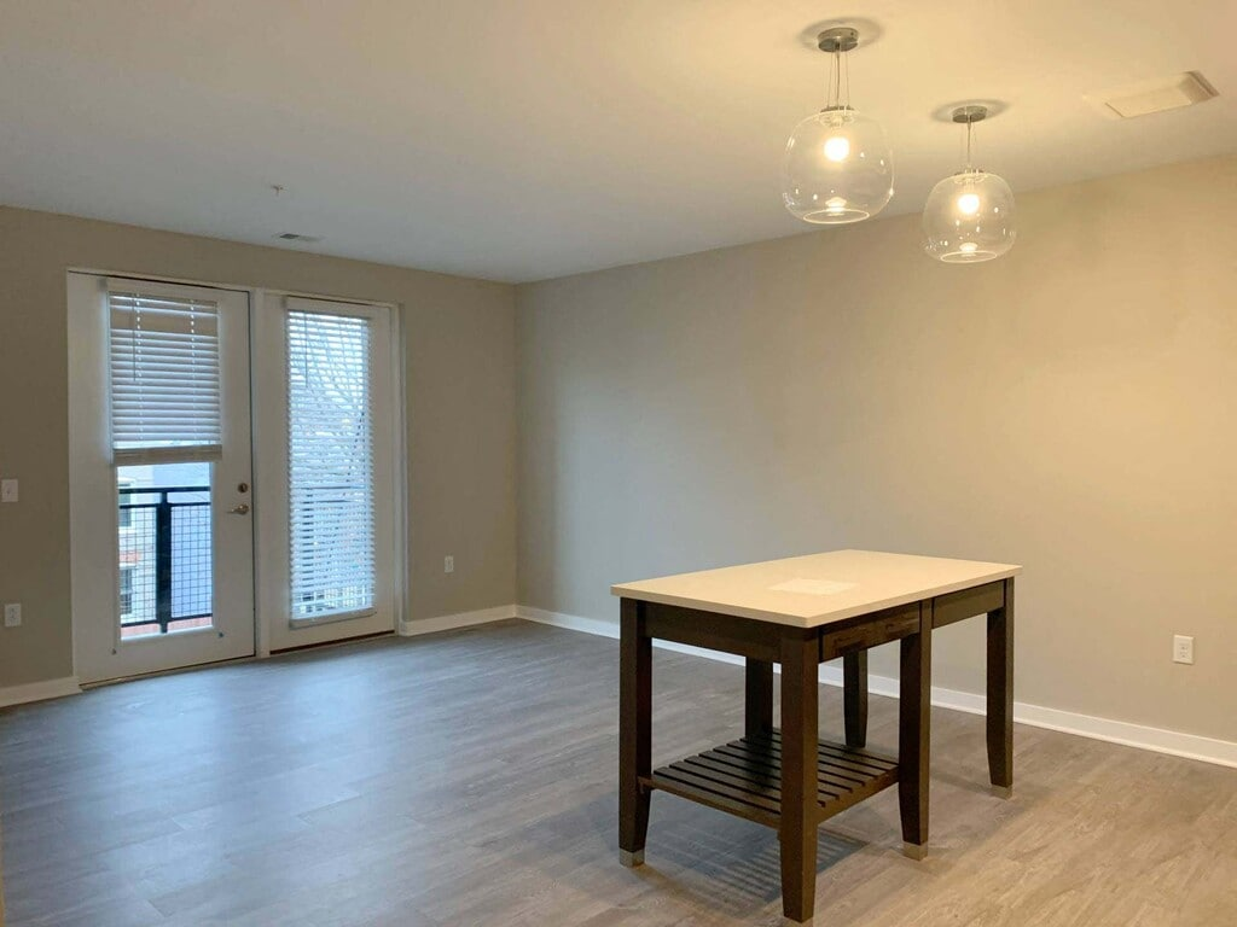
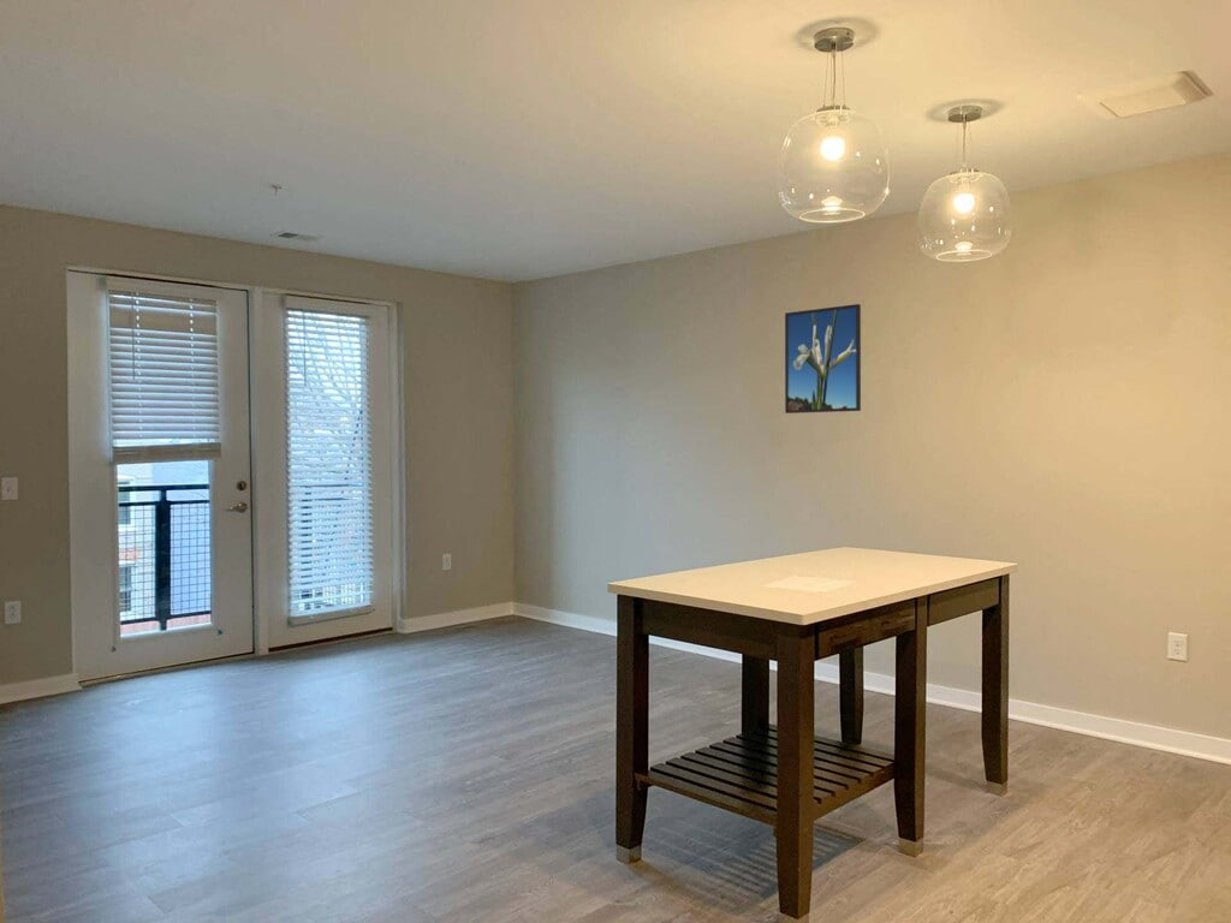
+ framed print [784,303,862,415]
